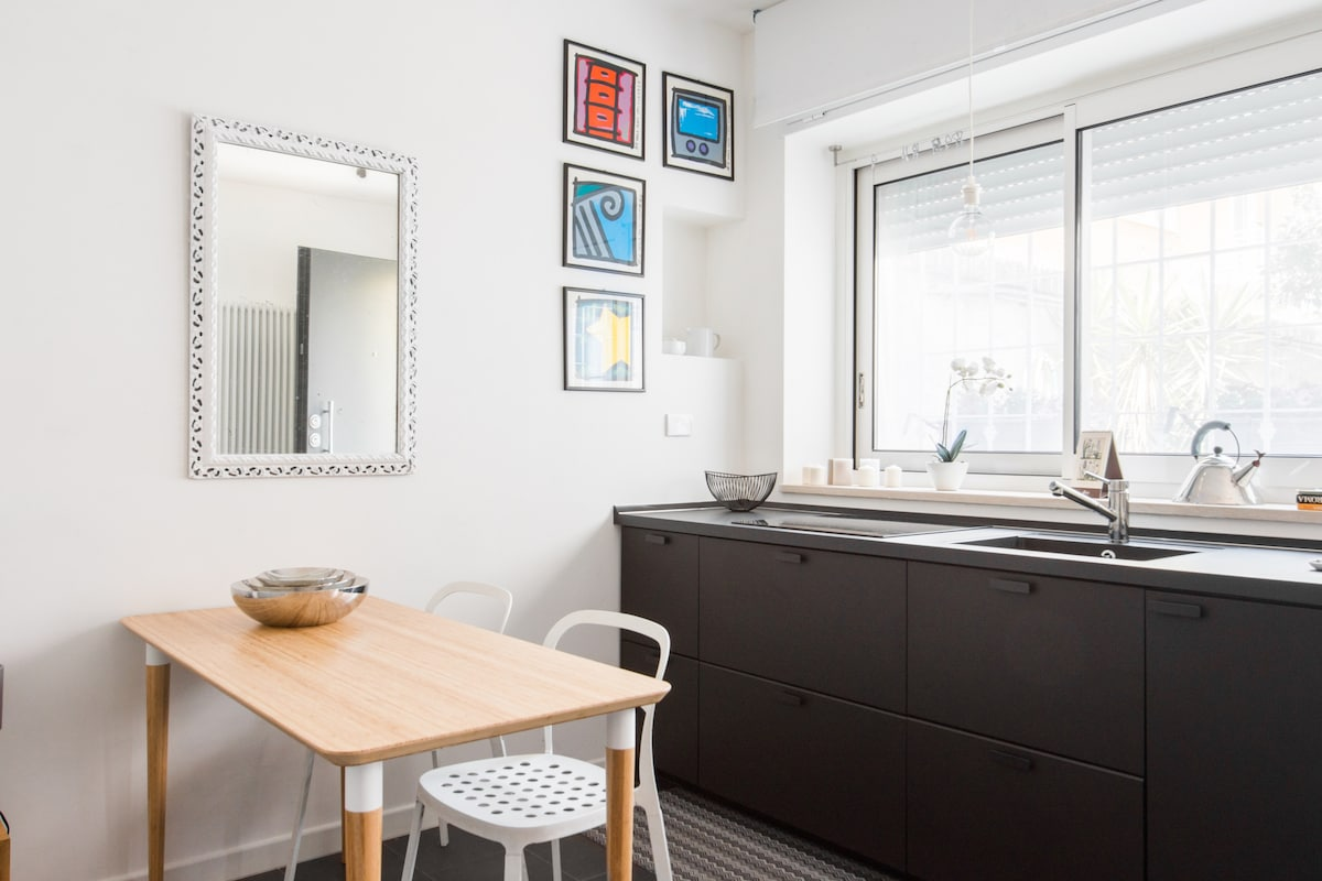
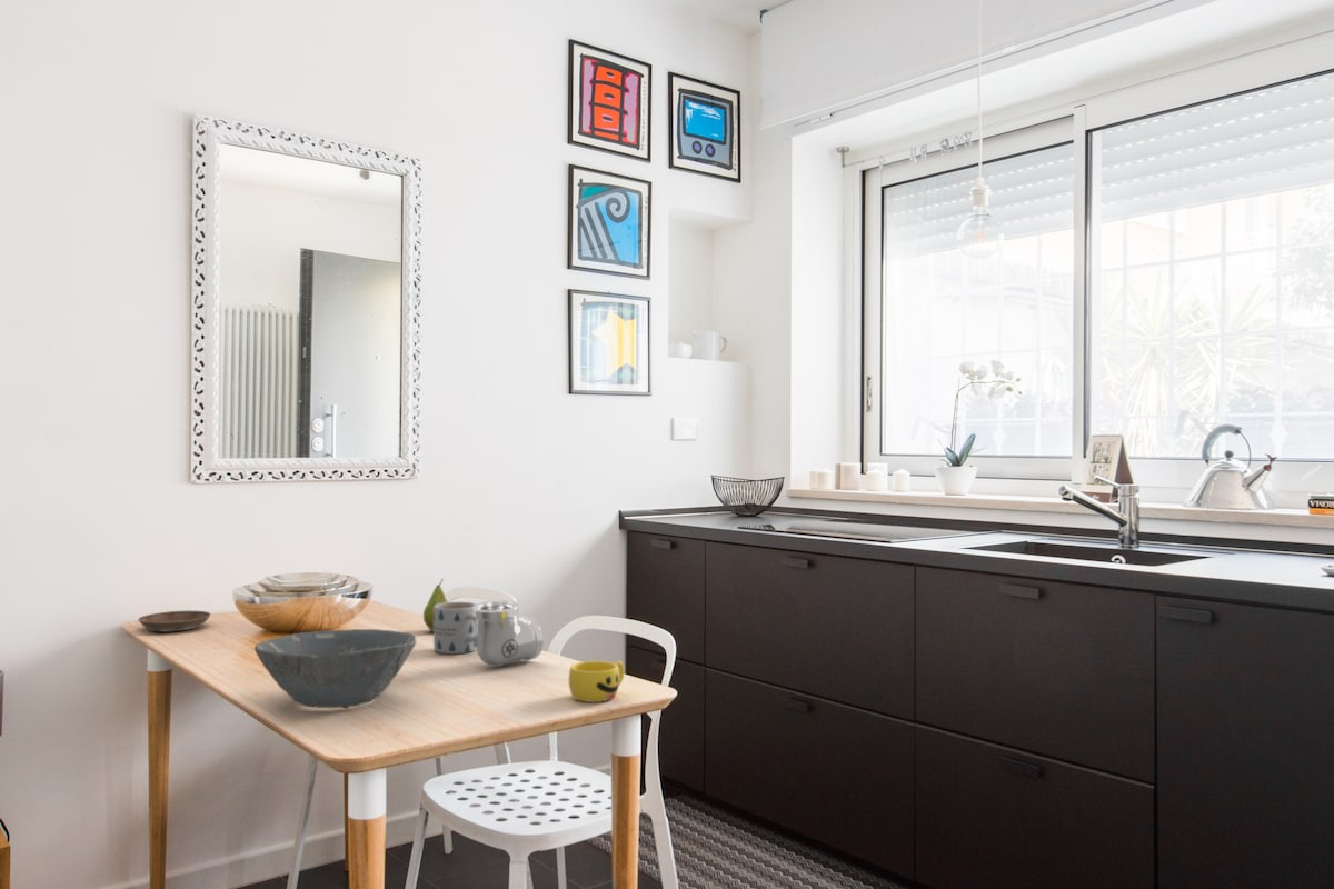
+ cup [567,660,626,703]
+ saucer [137,610,212,633]
+ bowl [253,628,417,710]
+ fruit [422,578,449,633]
+ mug [432,601,477,655]
+ pipe fitting [472,599,545,668]
